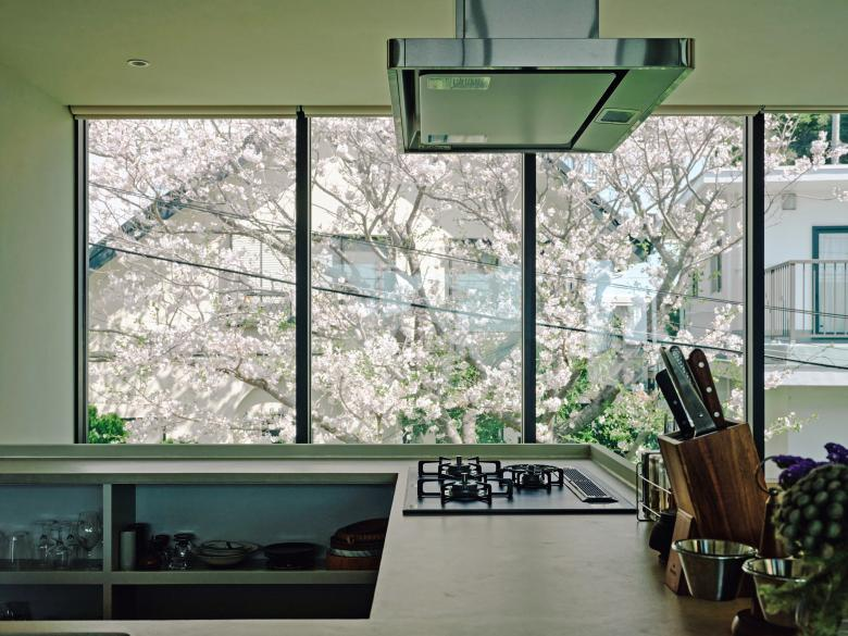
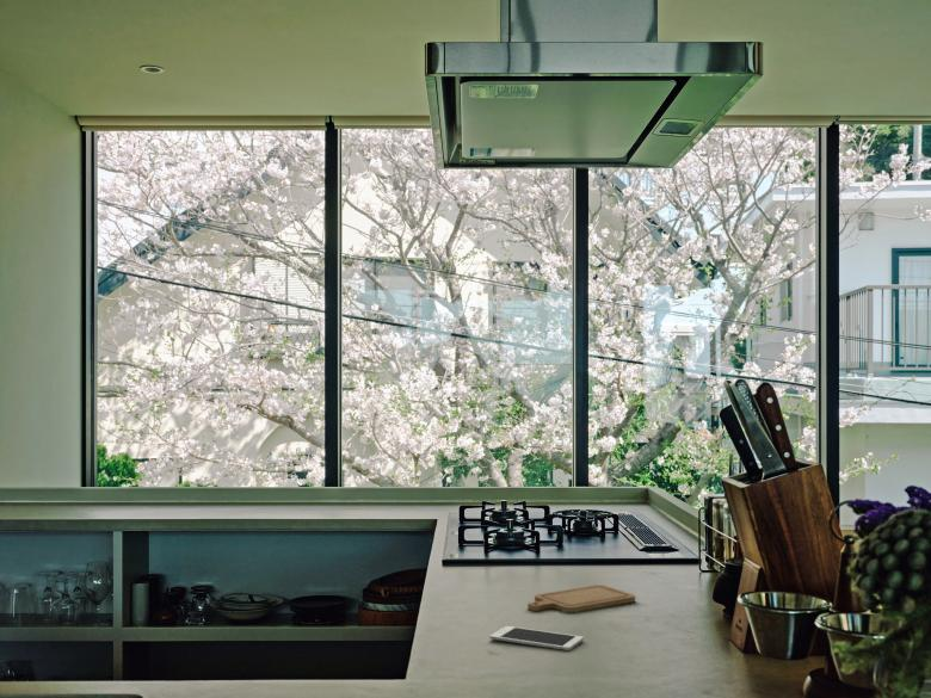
+ cell phone [488,625,585,651]
+ chopping board [526,583,636,613]
